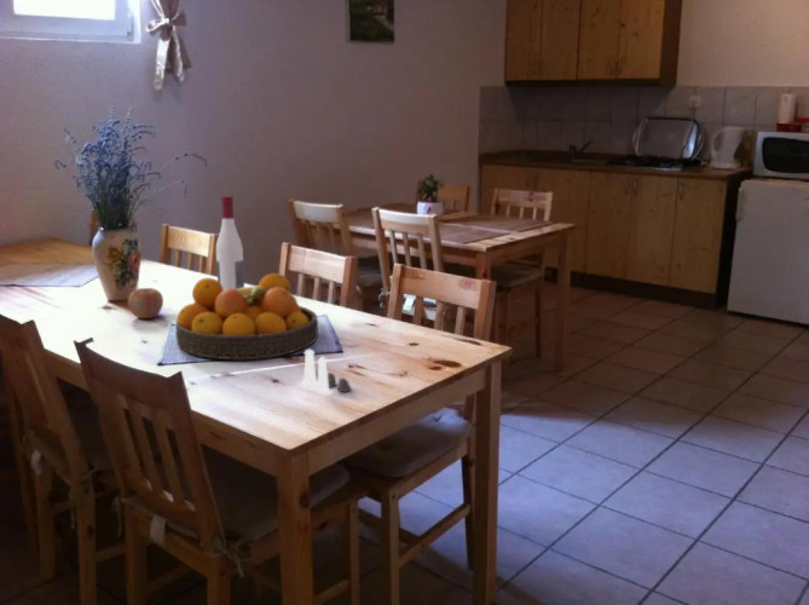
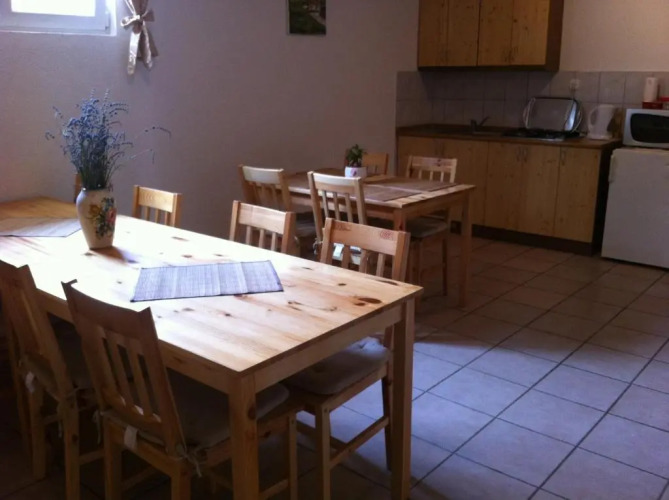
- apple [127,287,164,319]
- fruit bowl [174,272,319,361]
- alcohol [215,195,245,290]
- salt and pepper shaker set [300,348,353,396]
